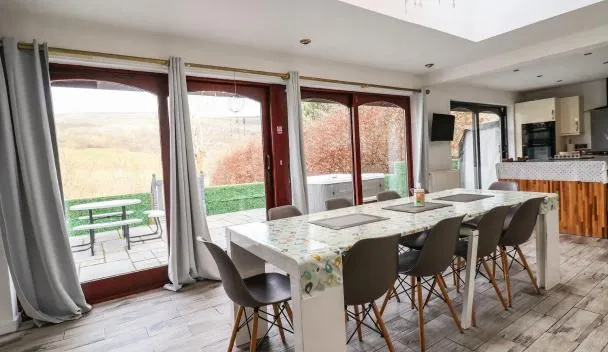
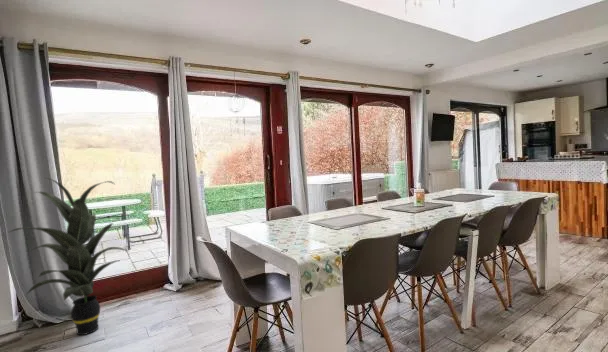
+ indoor plant [6,177,129,336]
